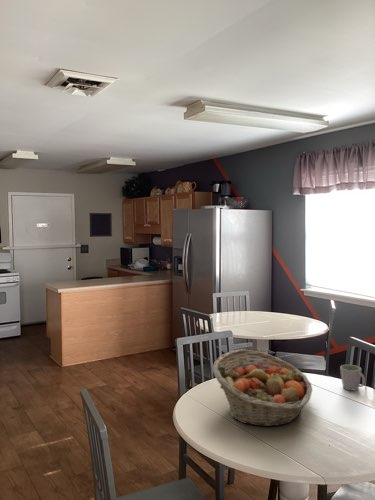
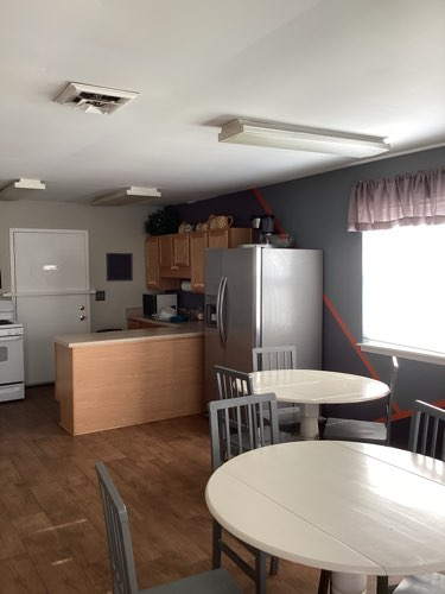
- mug [339,364,366,392]
- fruit basket [212,349,313,428]
